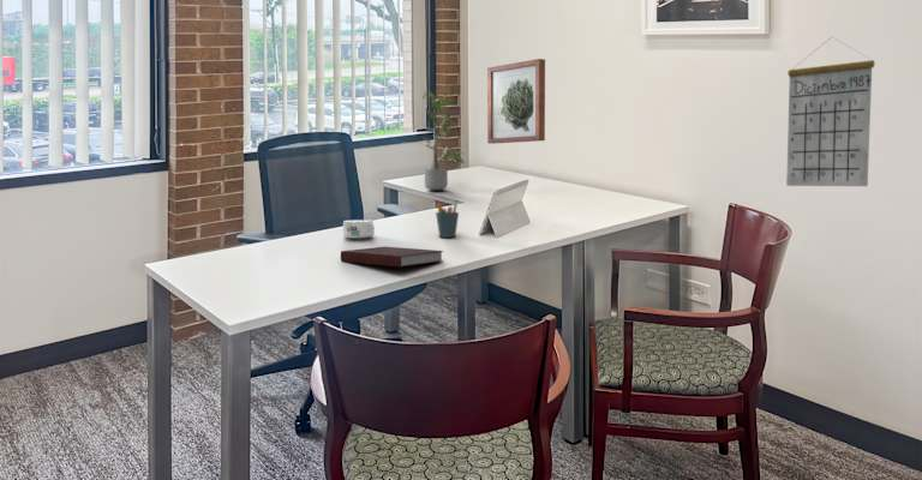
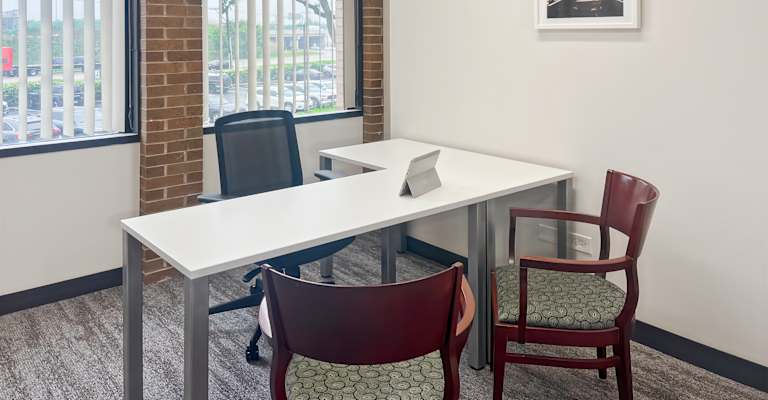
- potted plant [417,89,466,191]
- pen holder [435,199,460,239]
- mug [342,218,376,240]
- calendar [785,36,875,187]
- wall art [486,58,546,145]
- notebook [340,245,444,268]
